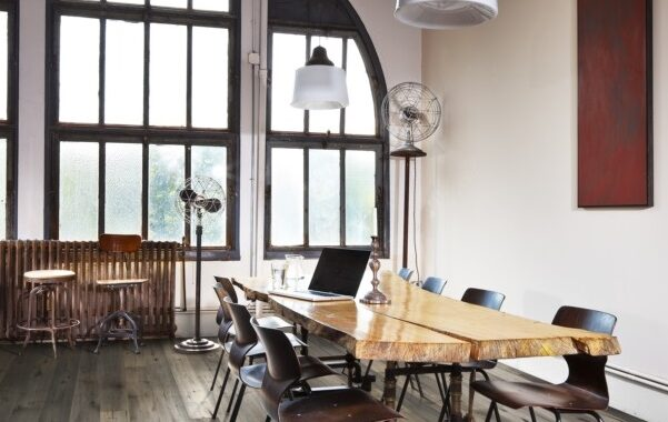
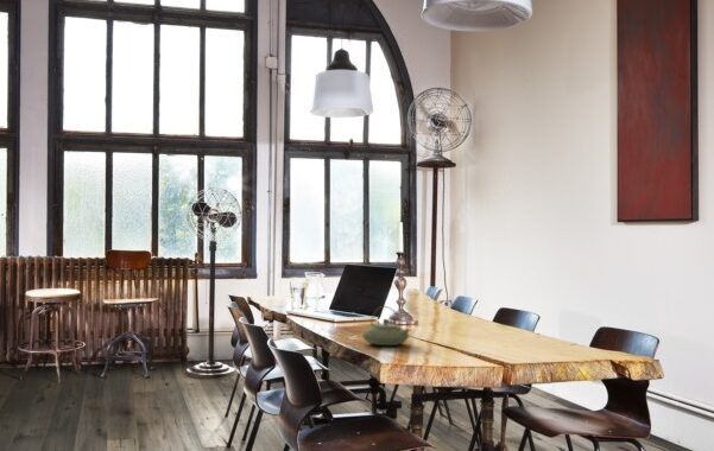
+ teapot [361,305,411,347]
